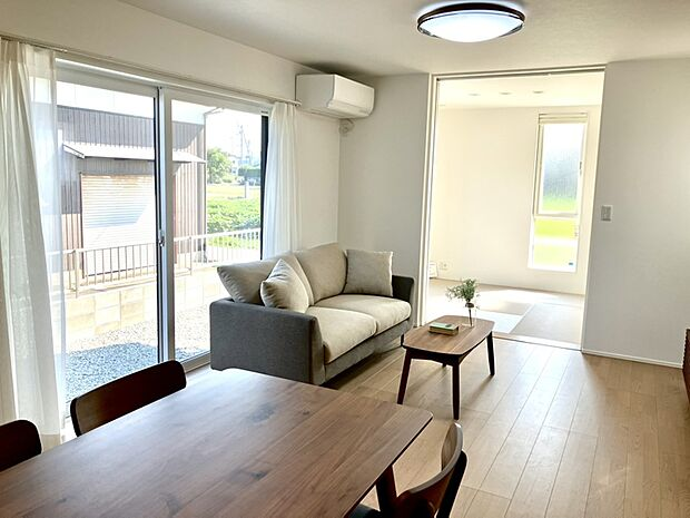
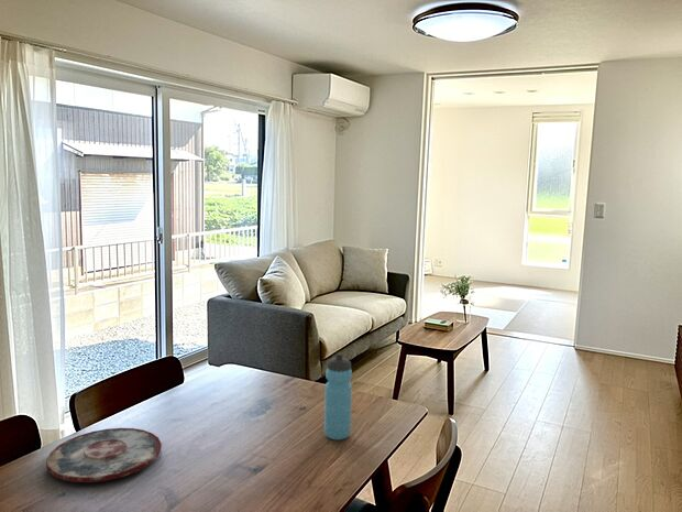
+ plate [45,427,163,483]
+ water bottle [323,352,353,442]
